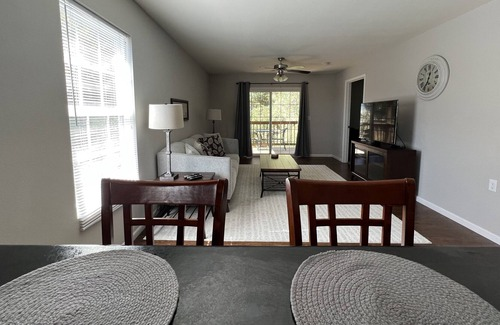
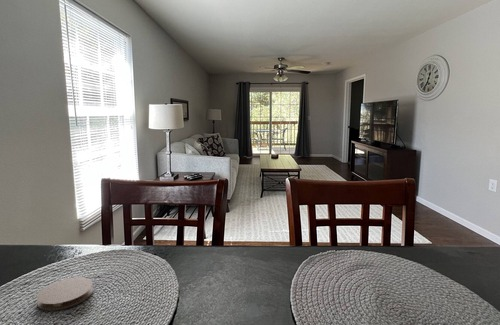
+ coaster [36,276,94,311]
